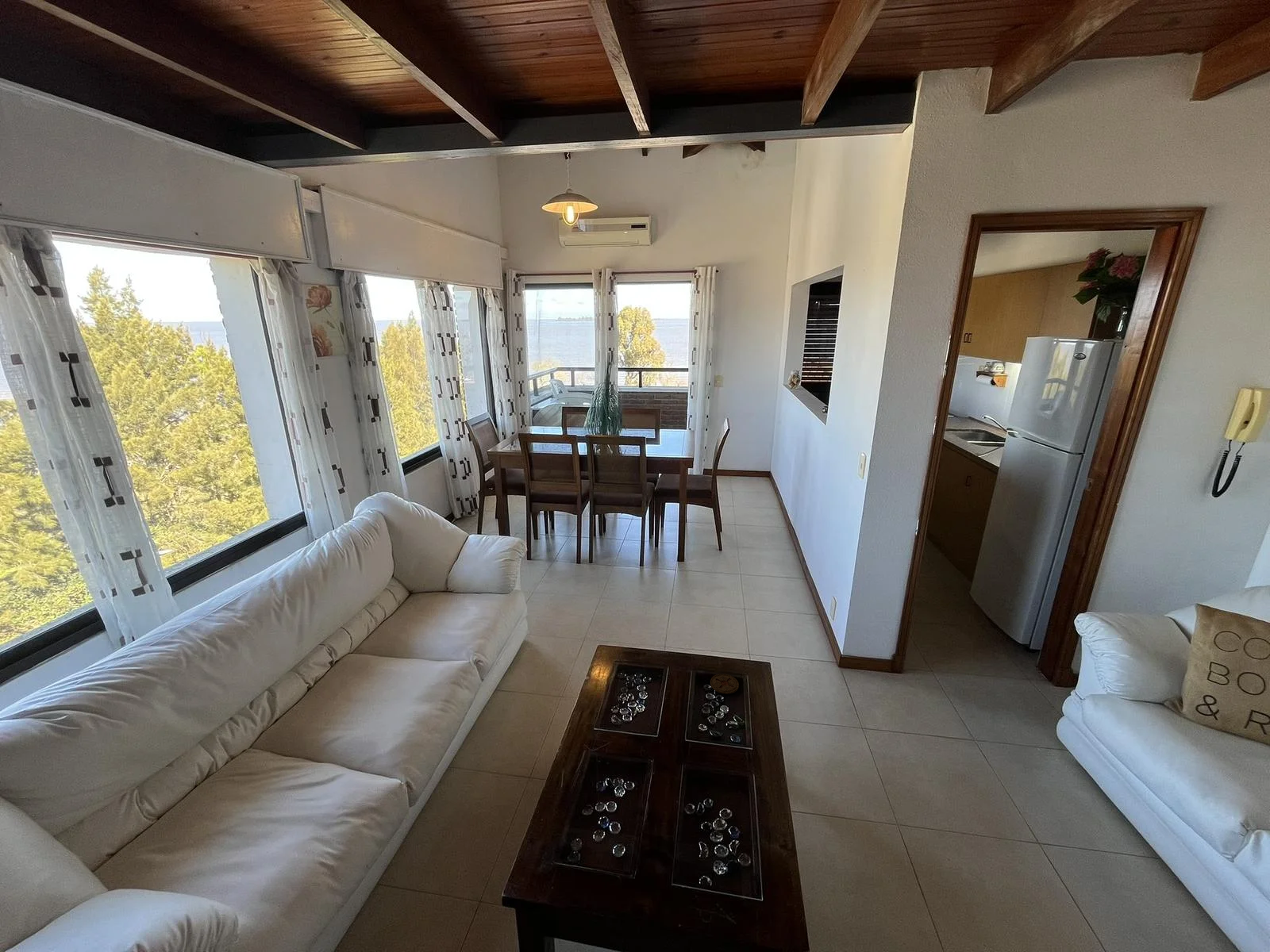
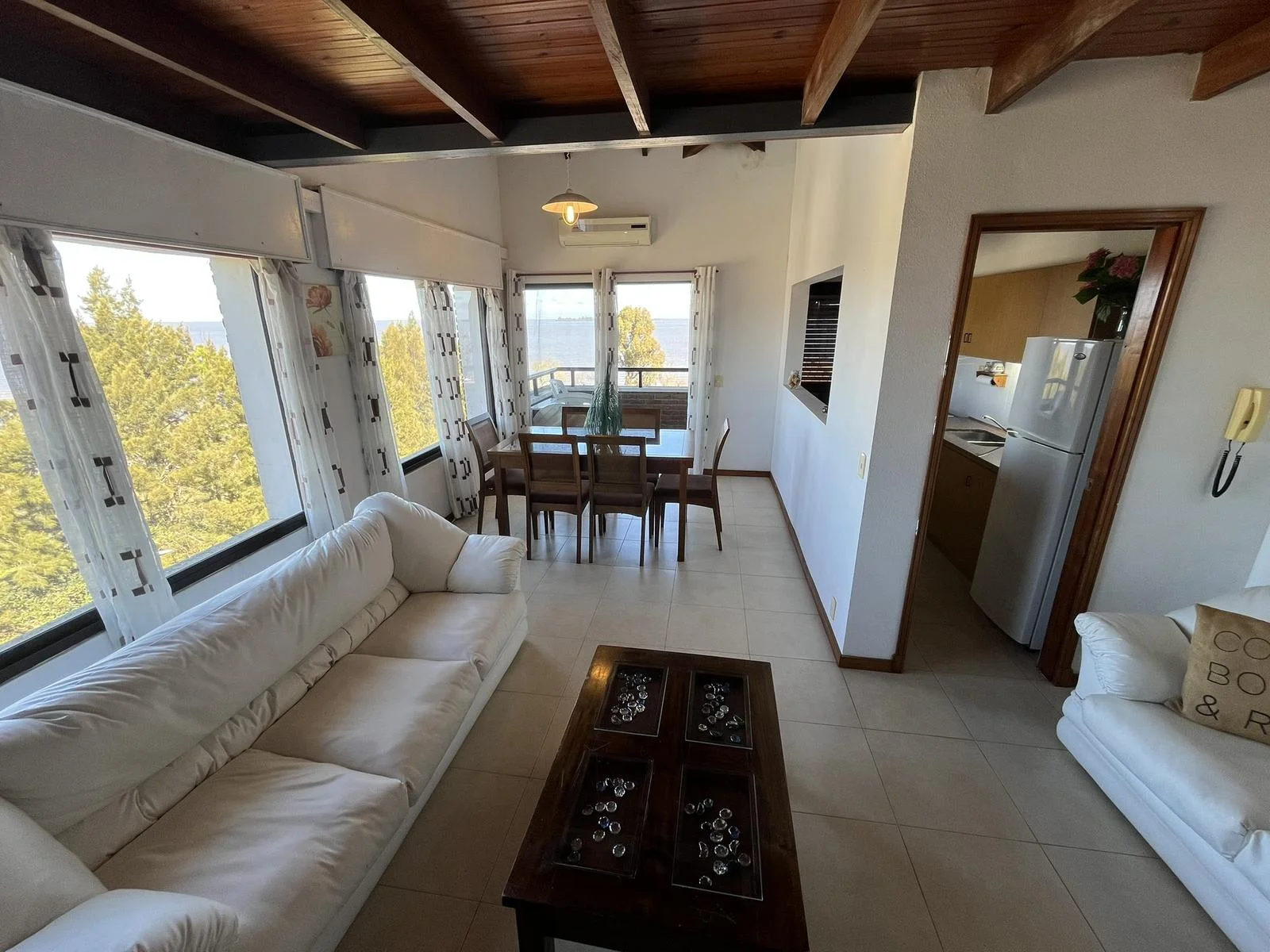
- coaster [710,674,740,695]
